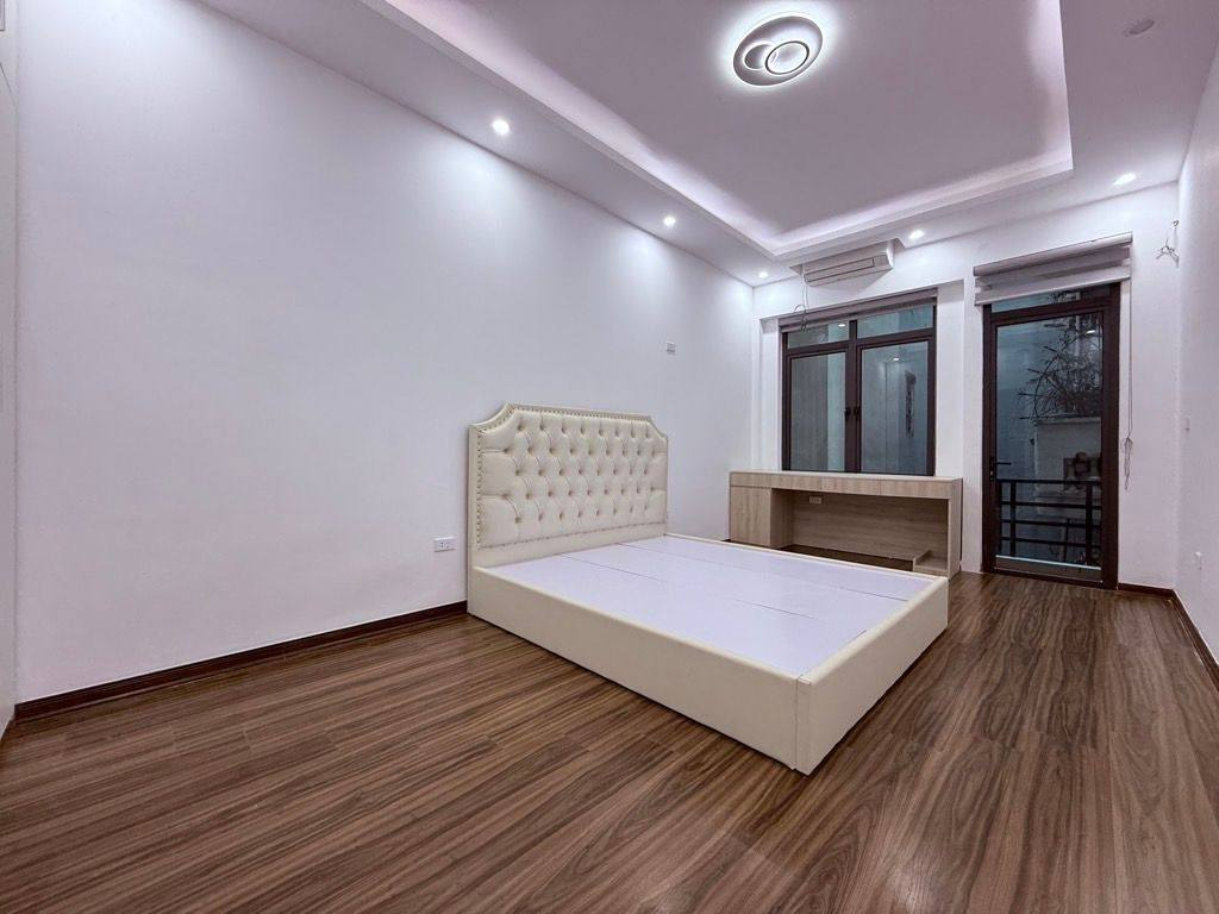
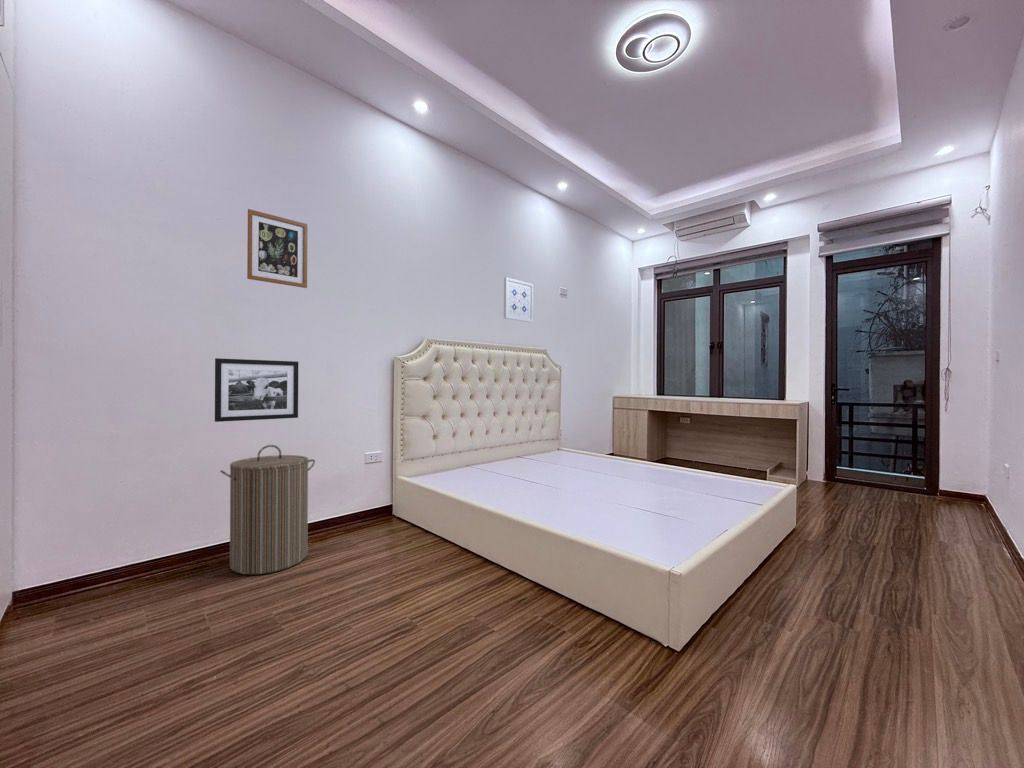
+ picture frame [214,357,299,423]
+ wall art [246,208,309,289]
+ wall art [503,276,534,323]
+ laundry hamper [219,444,316,576]
